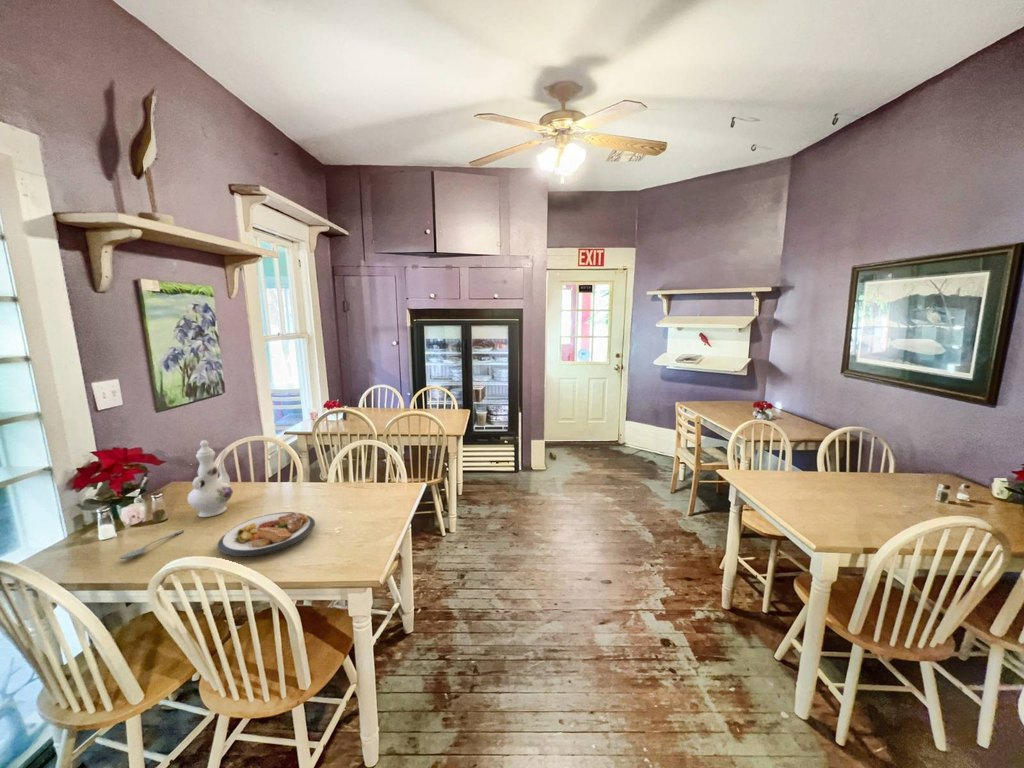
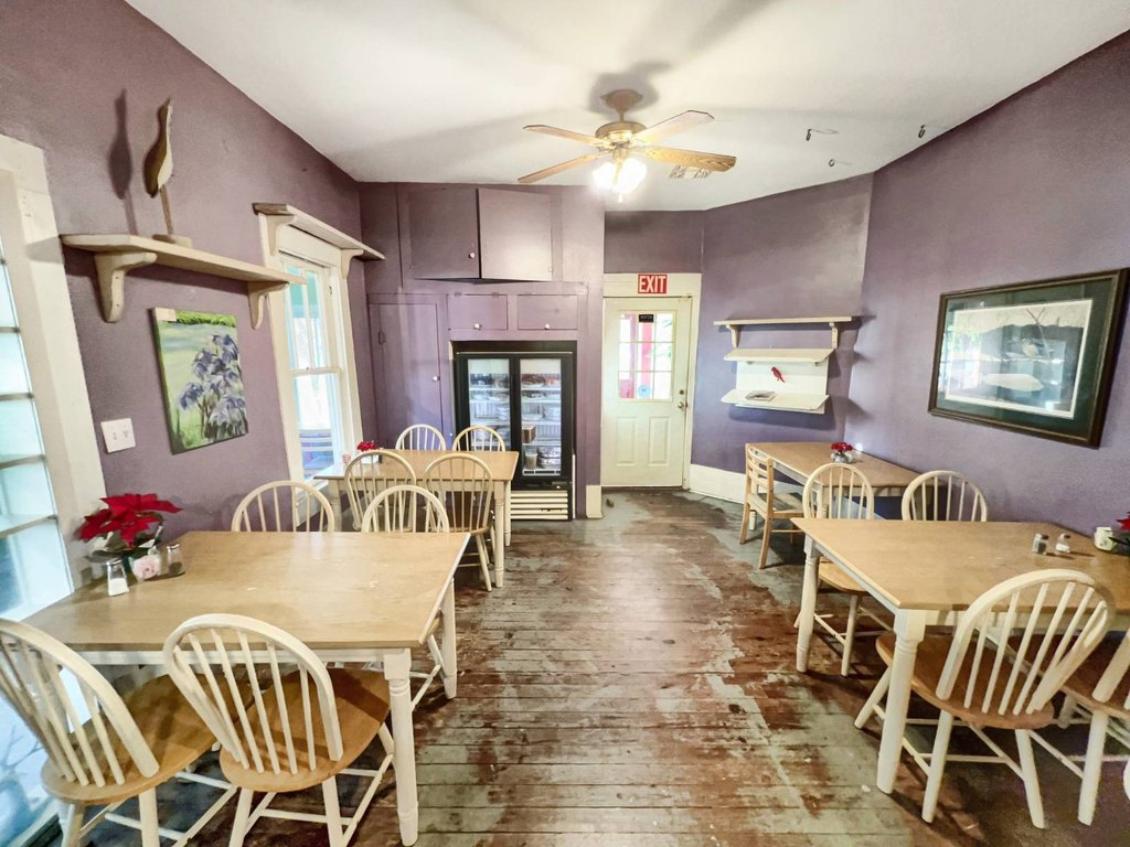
- plate [217,511,316,558]
- spoon [118,529,185,560]
- chinaware [186,439,234,518]
